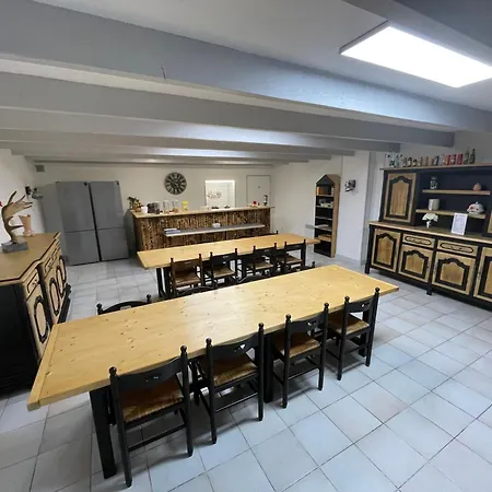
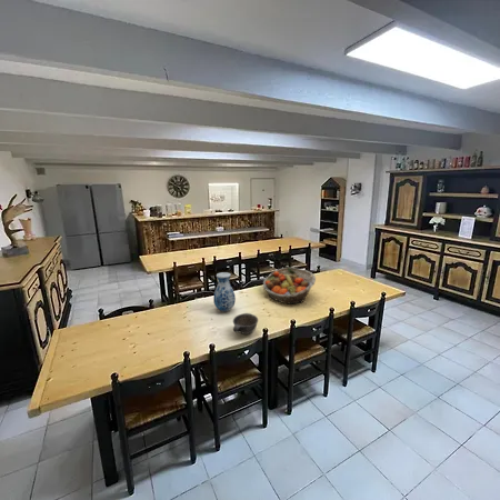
+ bowl [232,312,259,336]
+ vase [212,271,237,312]
+ fruit basket [262,267,317,304]
